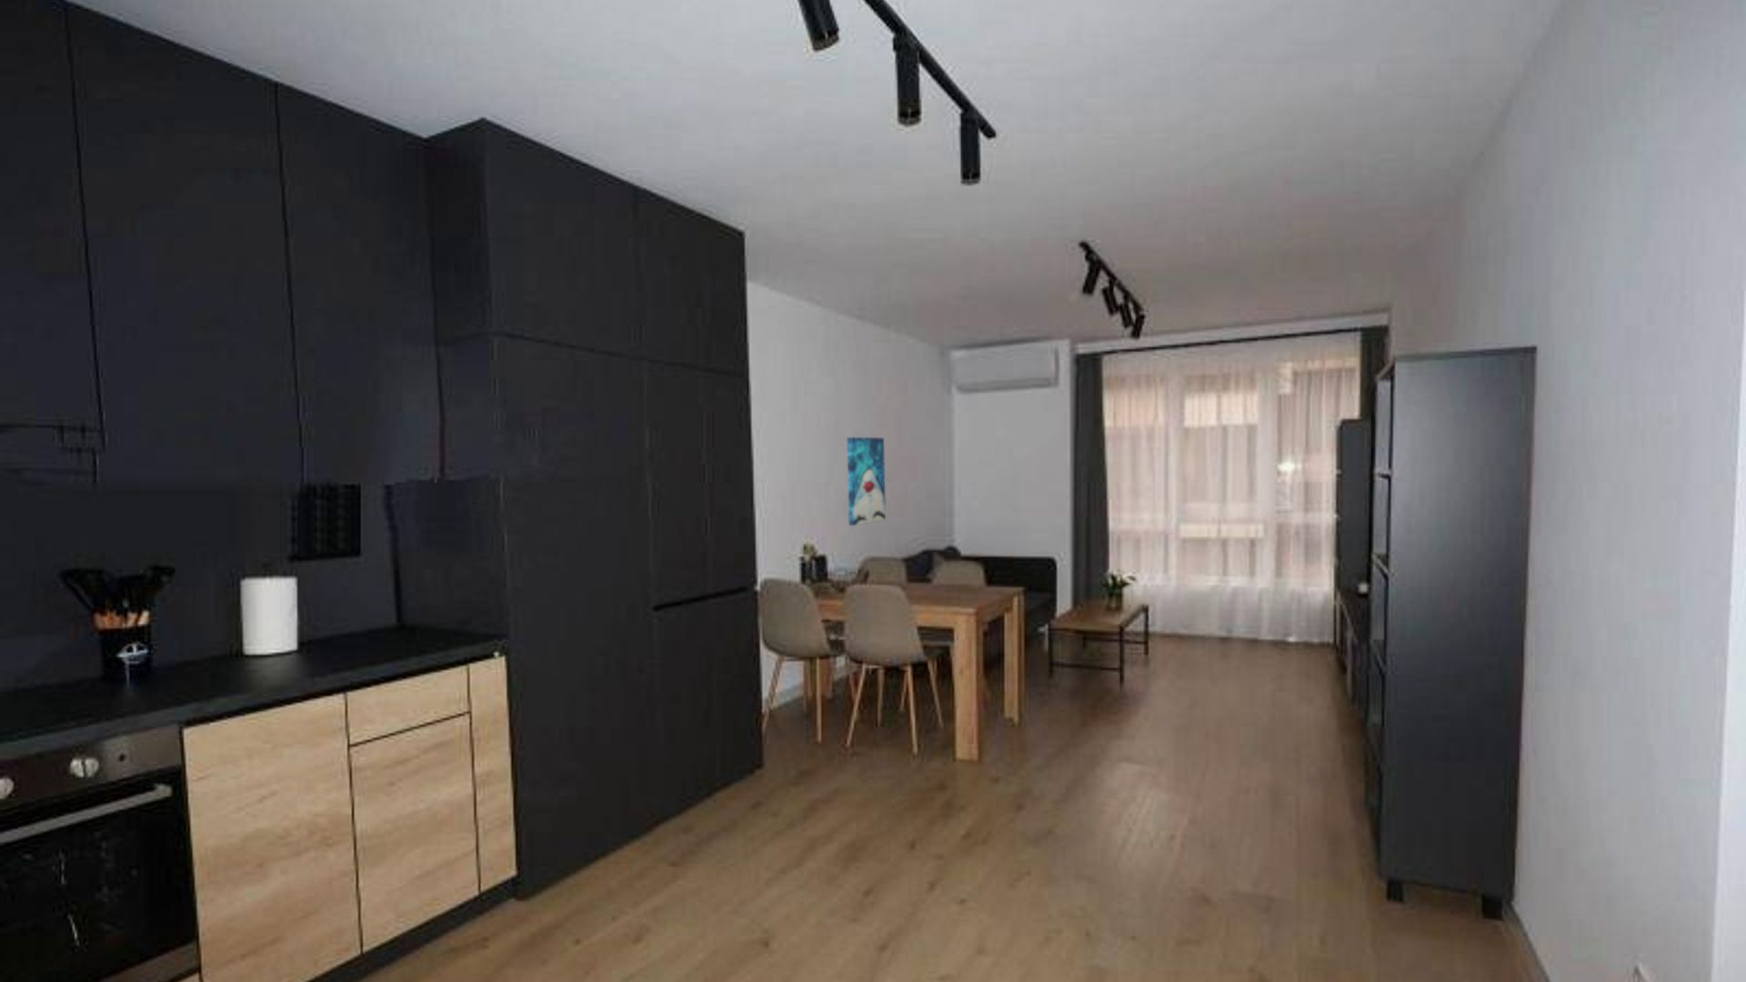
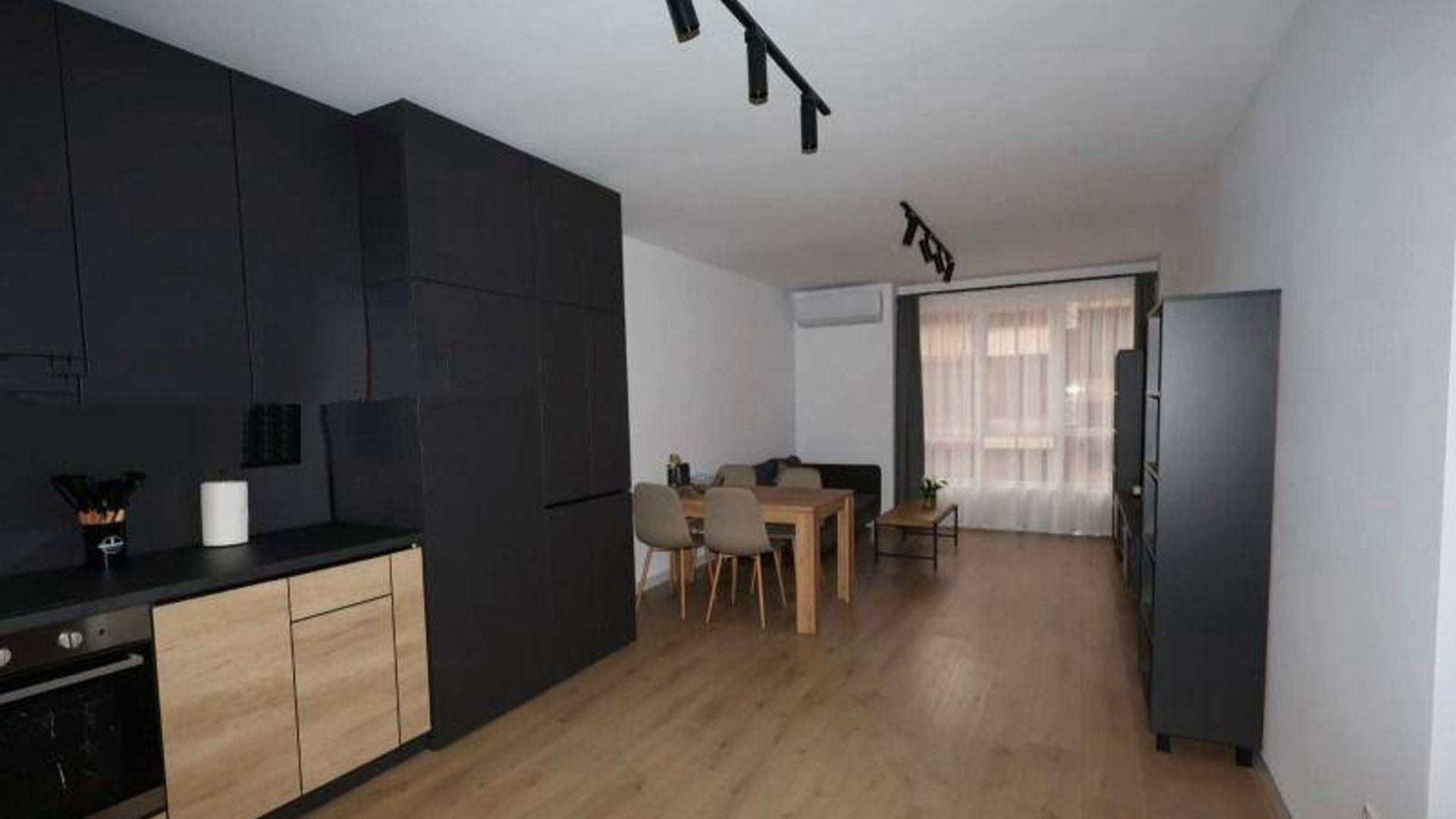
- wall art [847,436,886,526]
